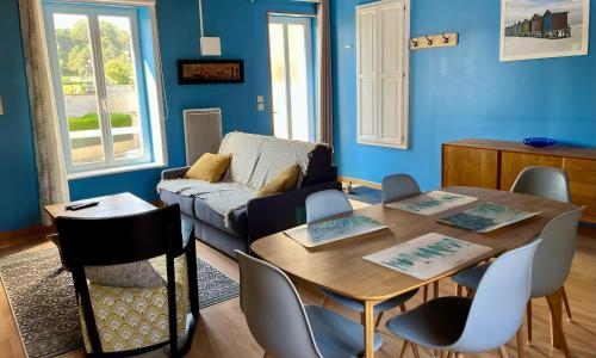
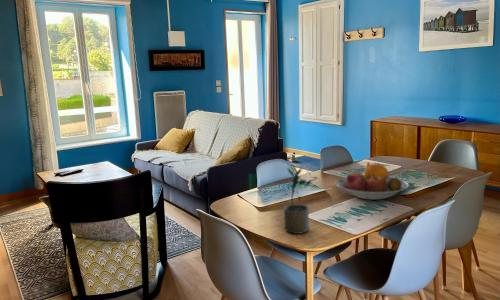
+ fruit bowl [335,161,410,201]
+ potted plant [283,163,319,235]
